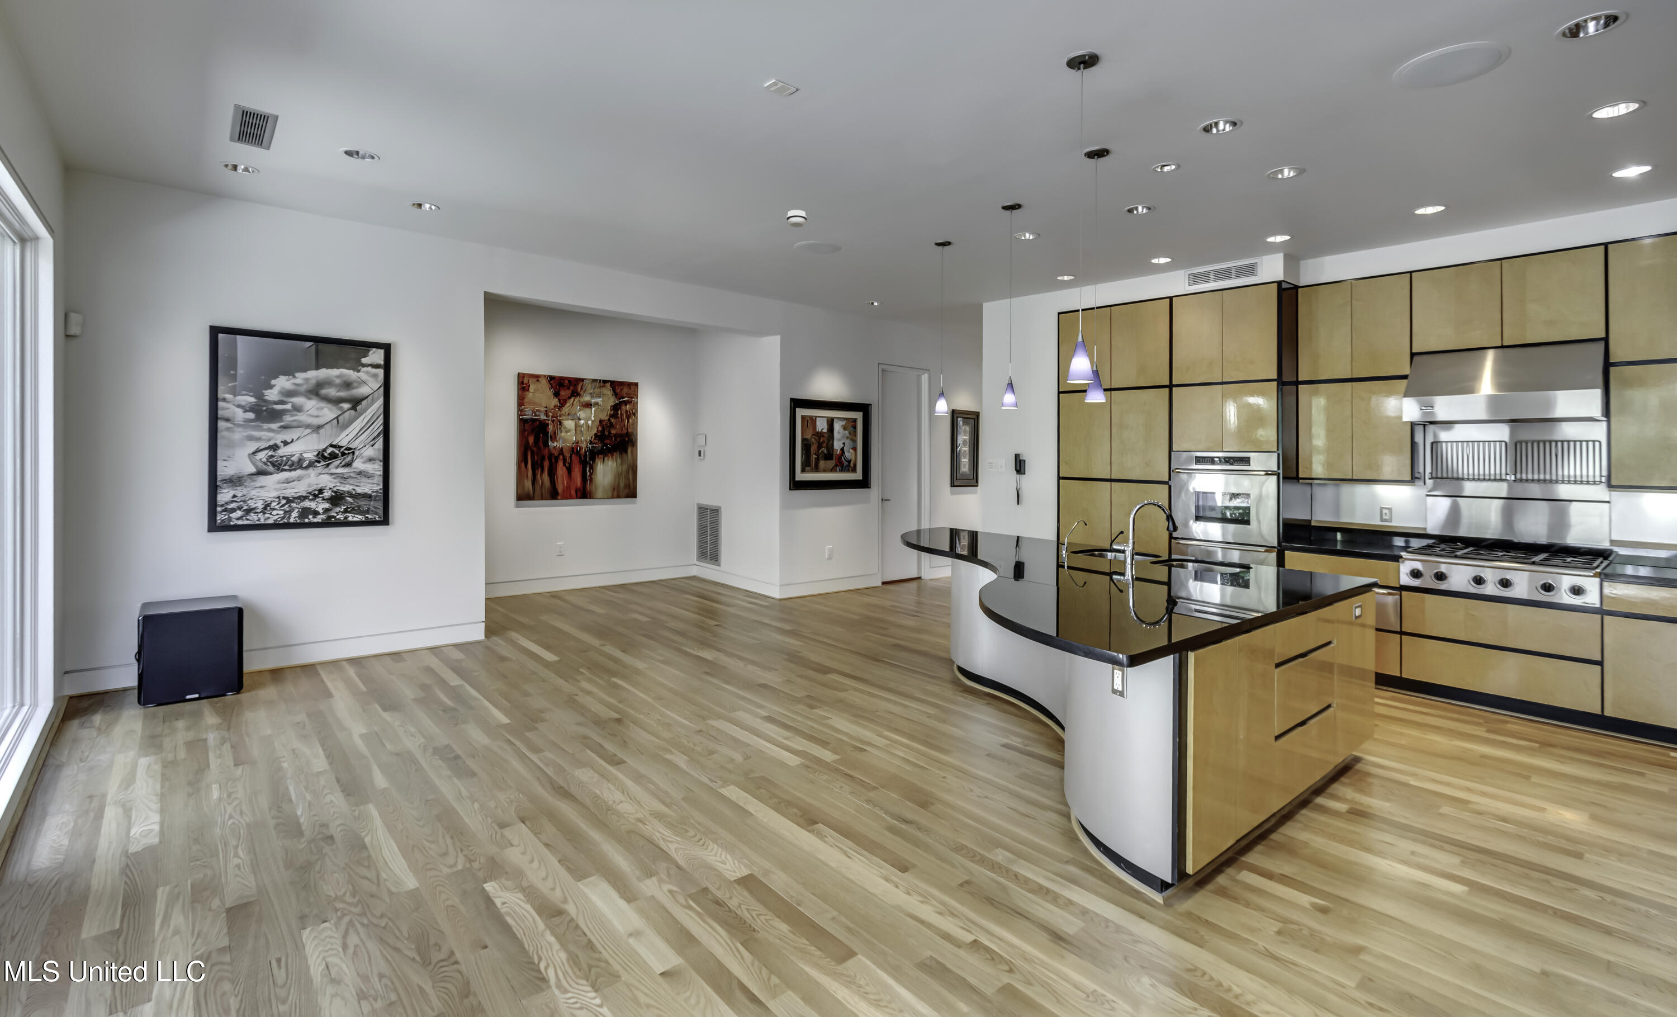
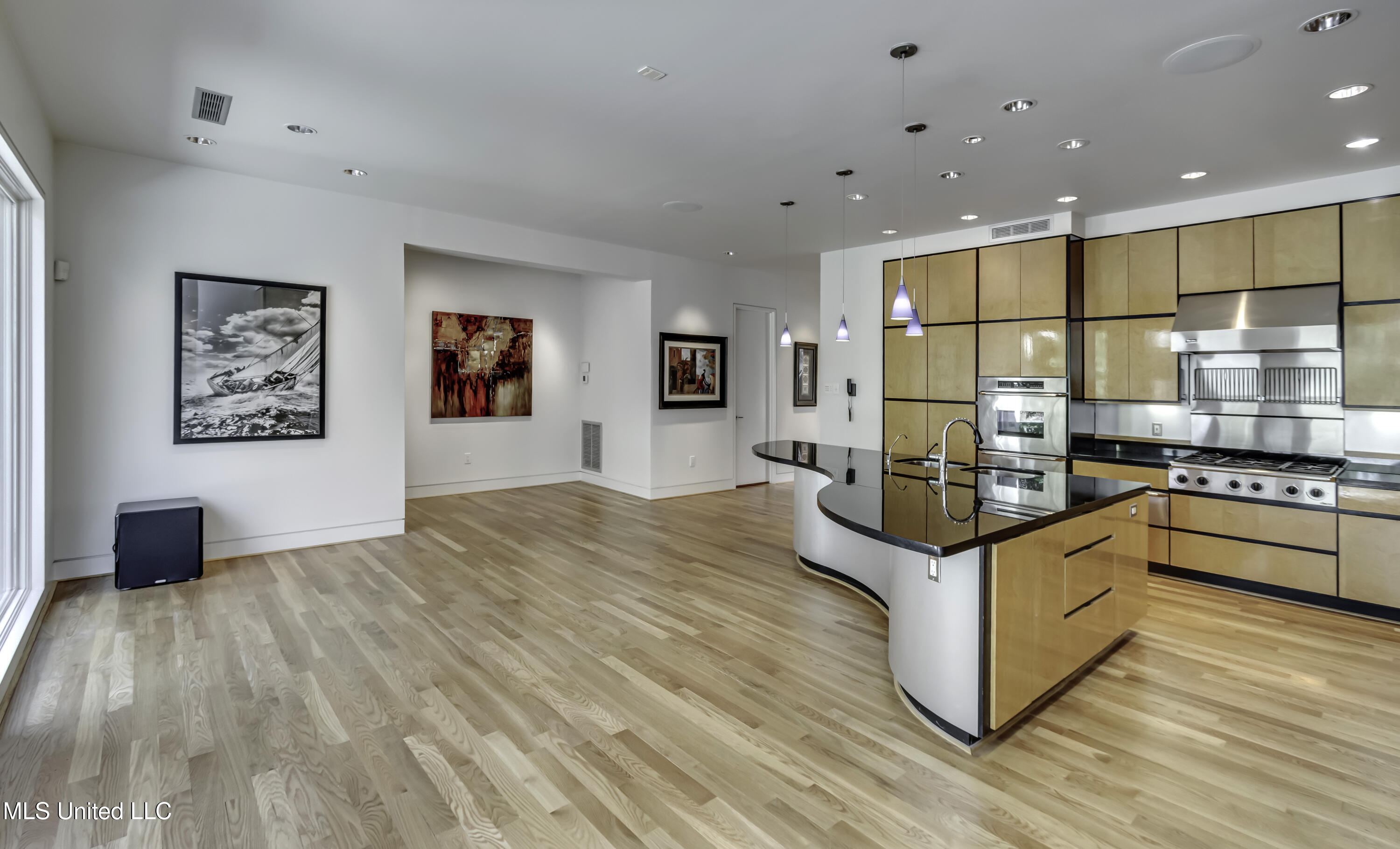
- smoke detector [786,210,807,228]
